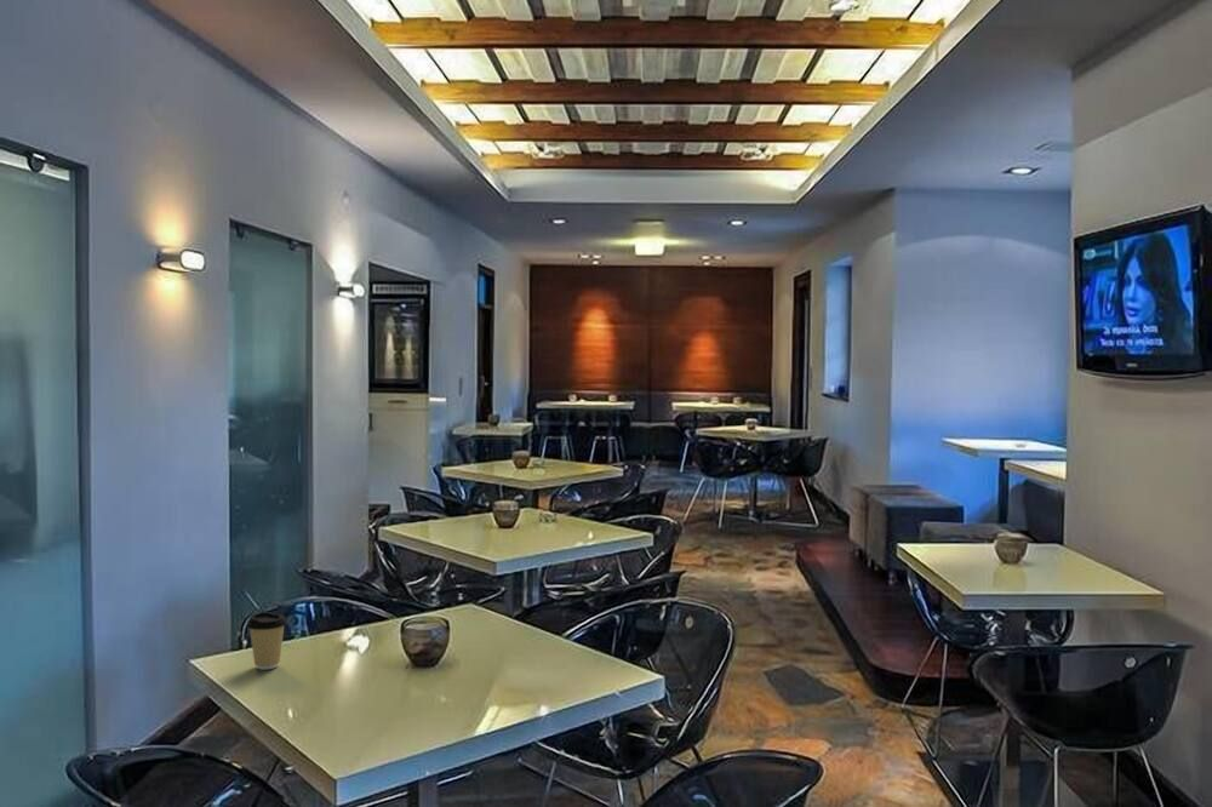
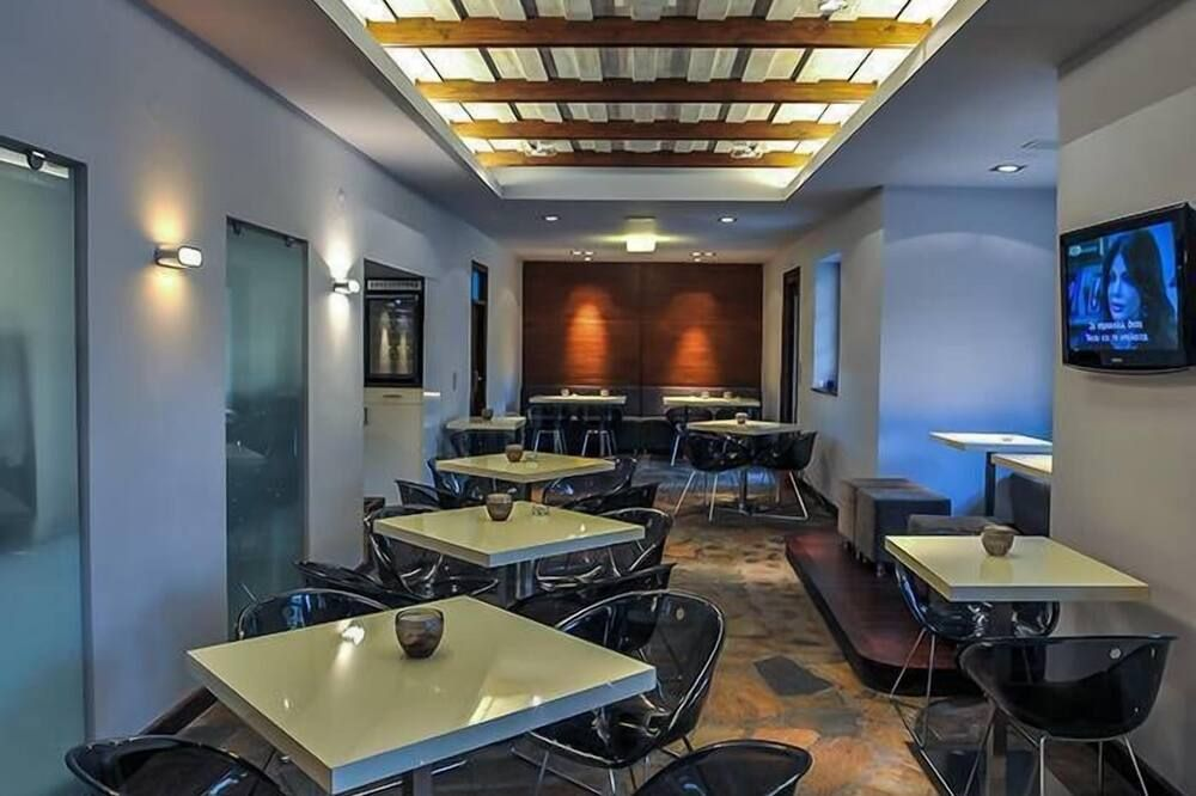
- coffee cup [245,611,288,671]
